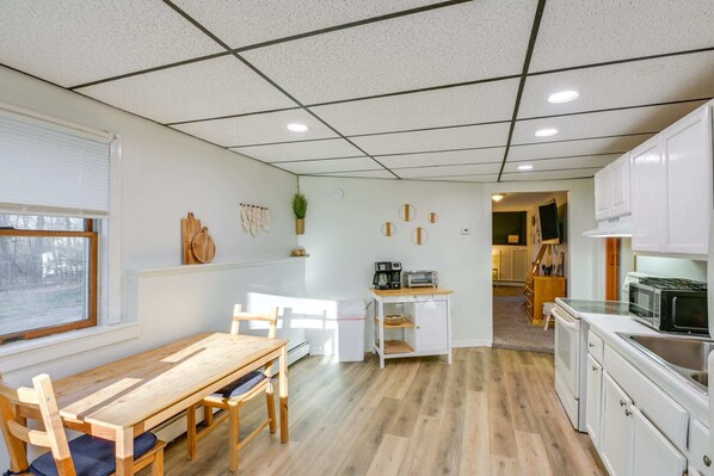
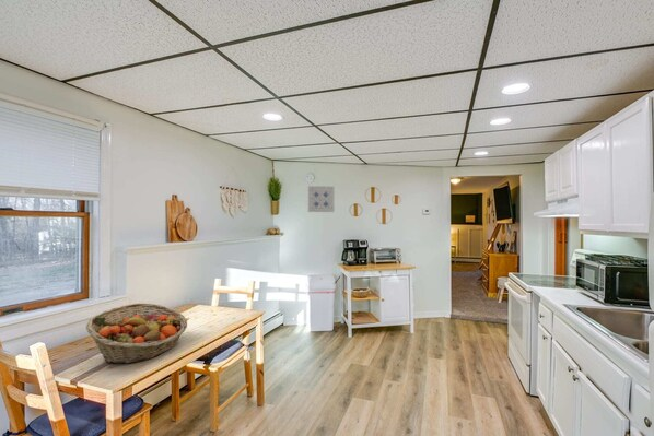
+ fruit basket [84,303,188,365]
+ wall art [307,185,335,213]
